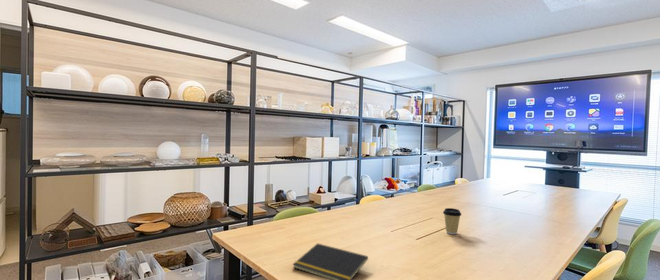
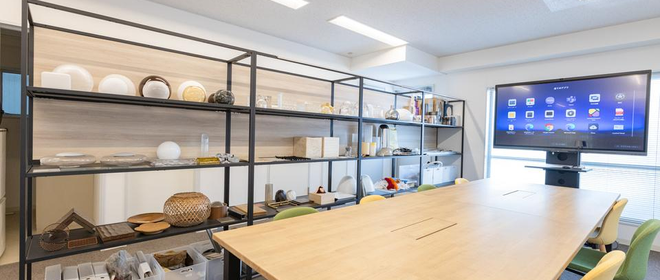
- coffee cup [442,207,462,235]
- notepad [292,242,369,280]
